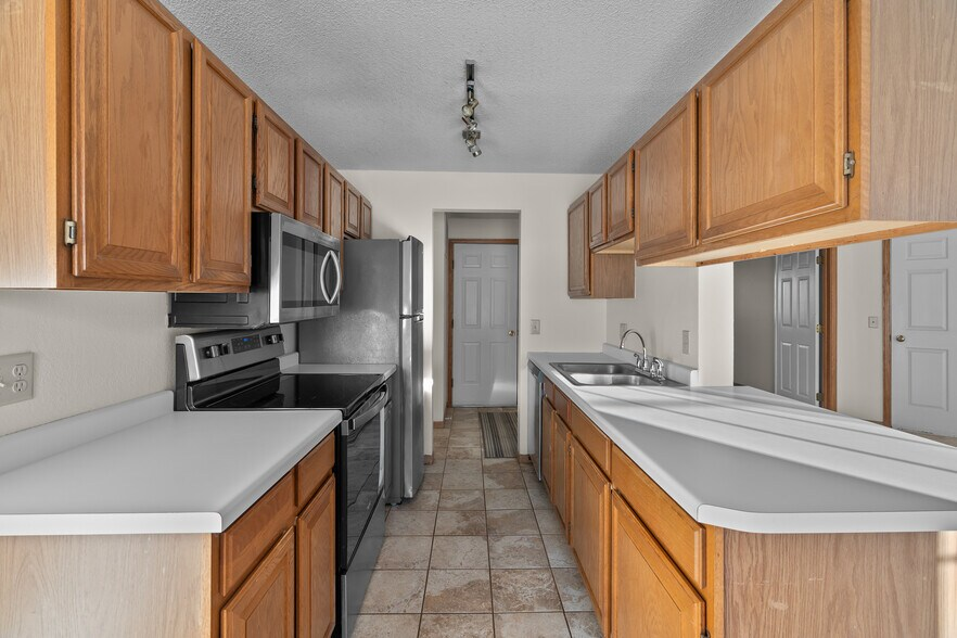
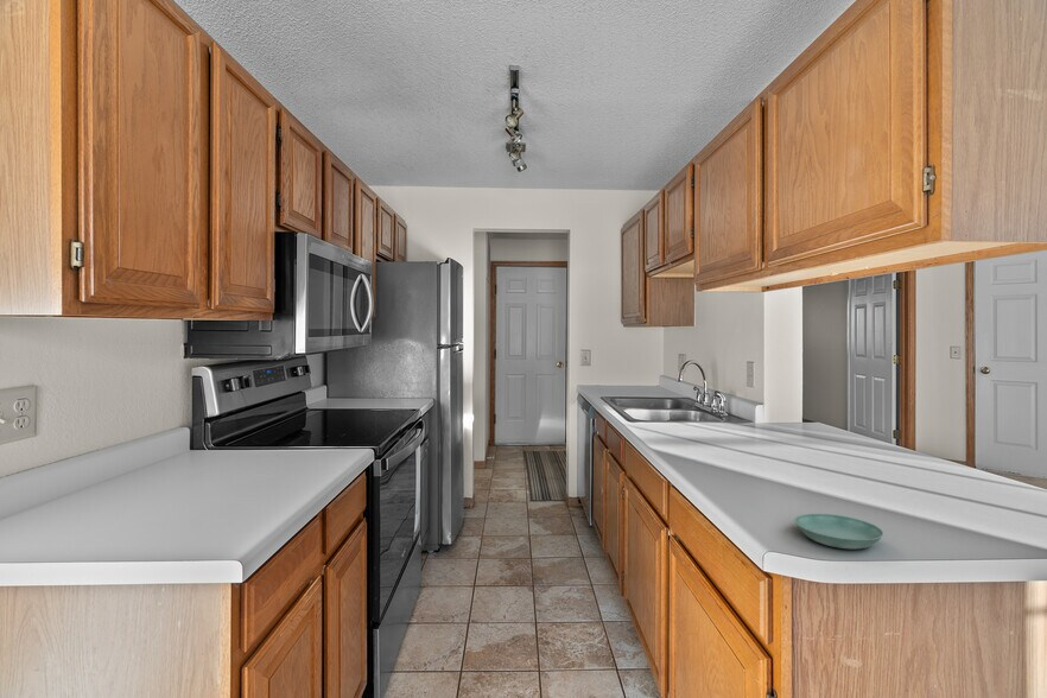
+ saucer [793,513,884,550]
